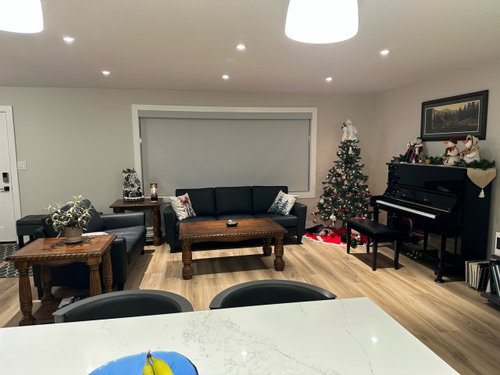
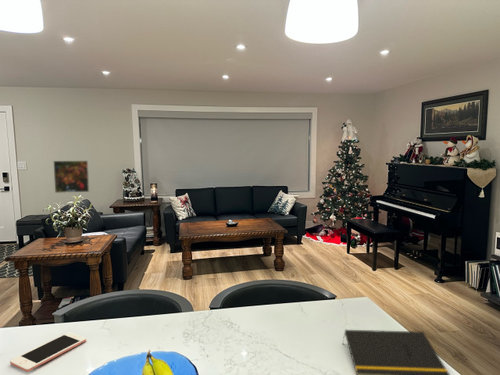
+ notepad [342,329,451,375]
+ cell phone [9,331,87,373]
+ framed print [52,160,90,194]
